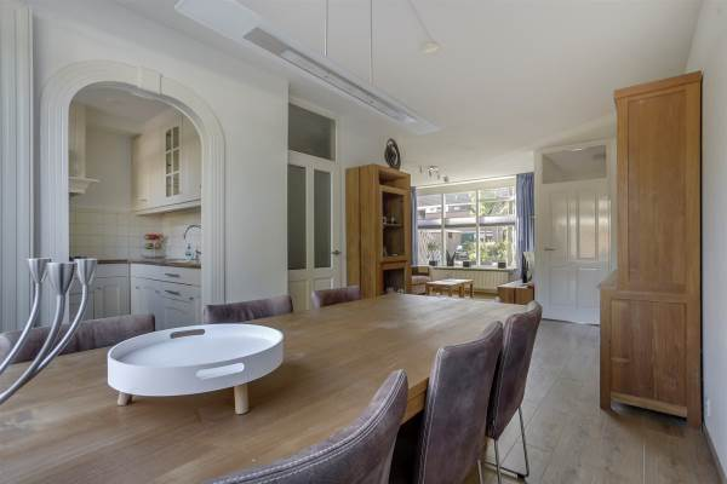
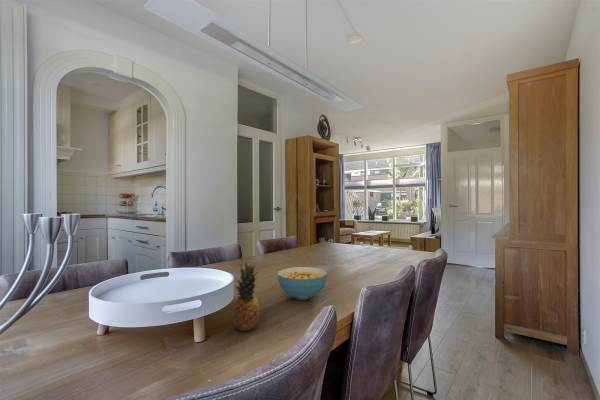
+ fruit [231,260,261,332]
+ cereal bowl [277,266,328,301]
